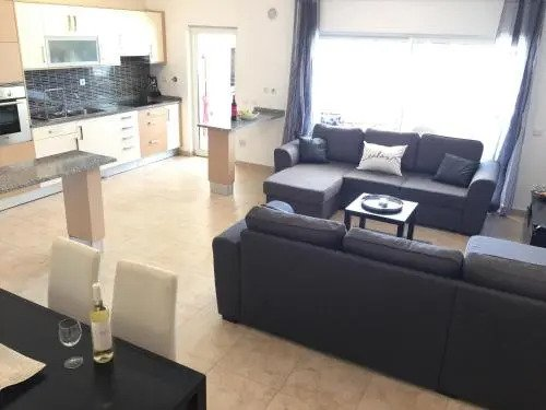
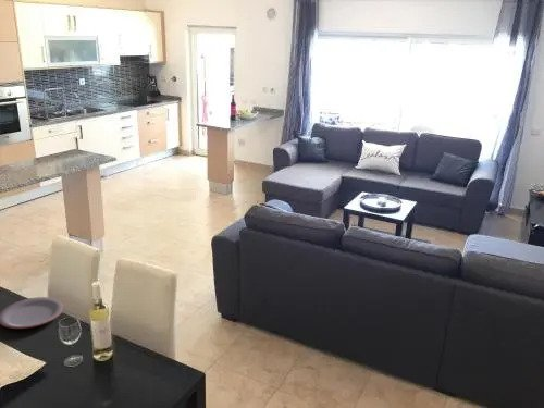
+ plate [0,296,65,330]
